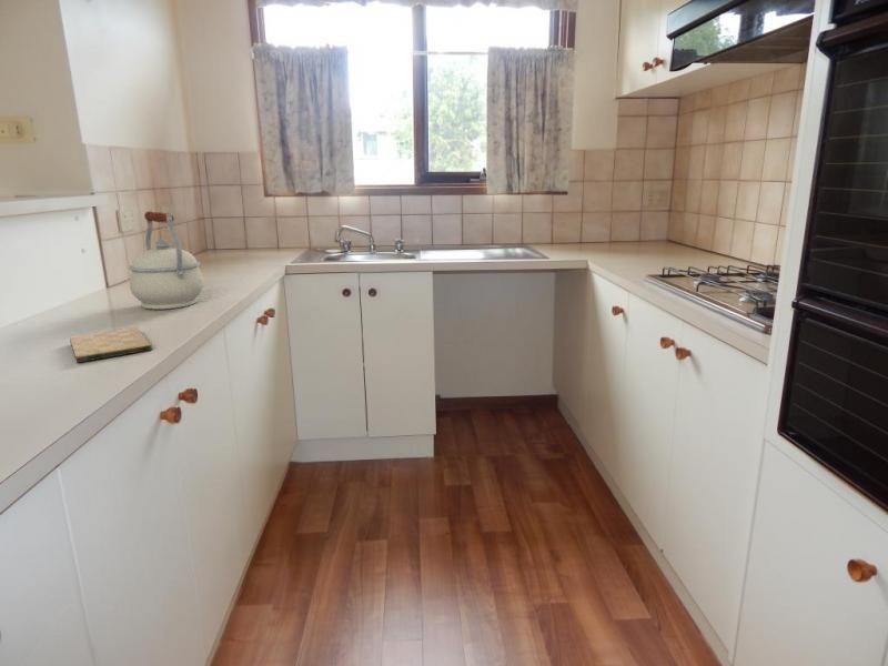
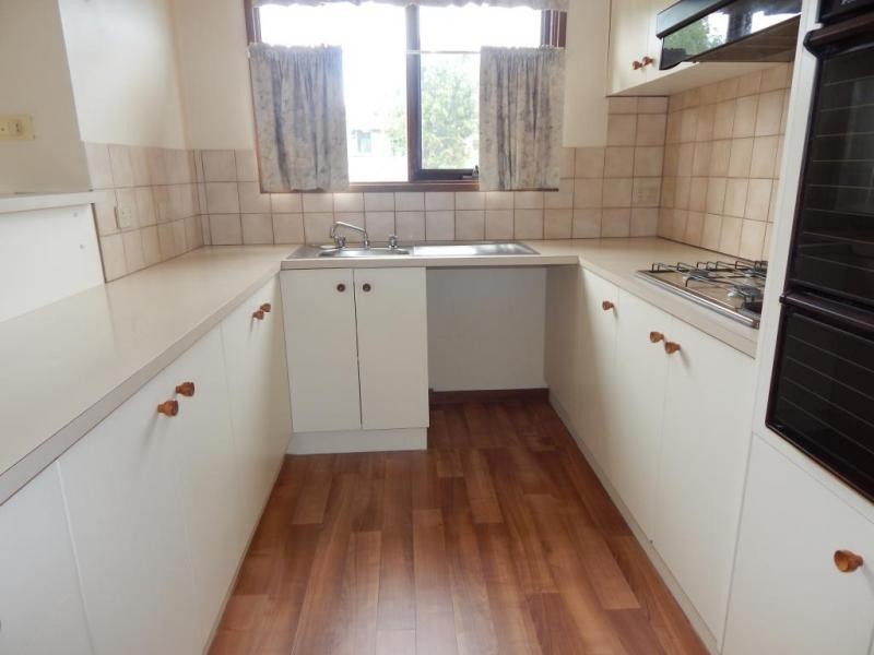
- kettle [128,210,205,311]
- cutting board [69,326,153,363]
